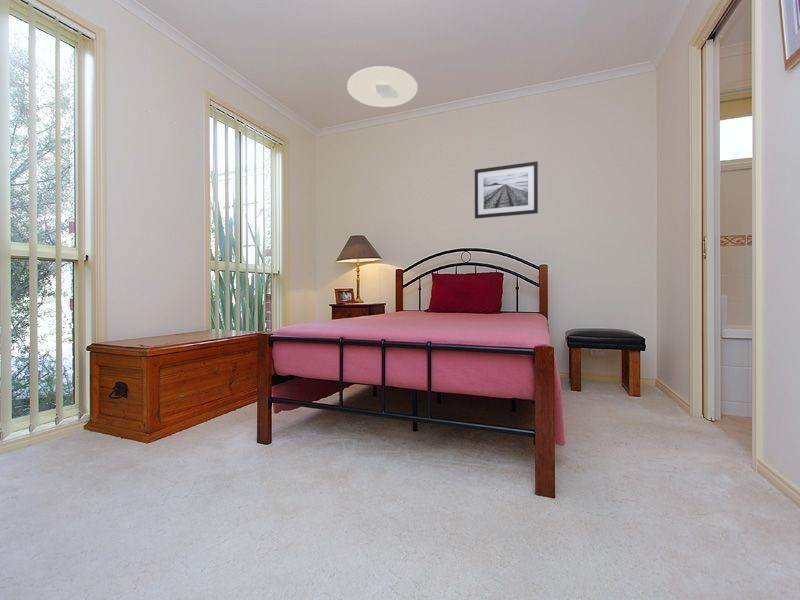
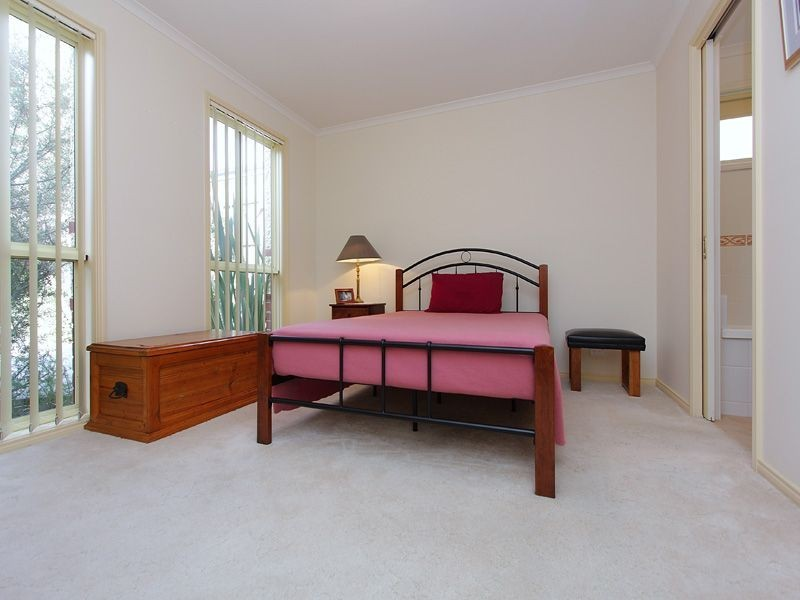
- wall art [474,160,539,220]
- ceiling light [346,65,419,108]
